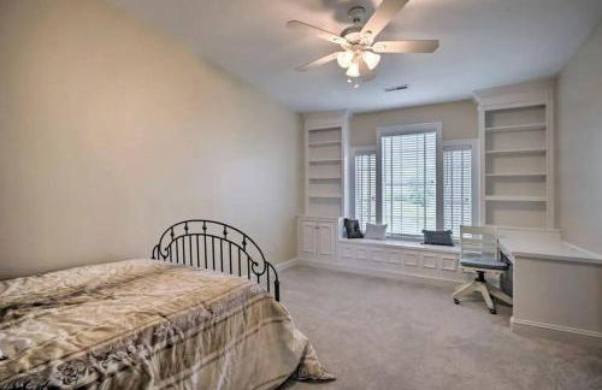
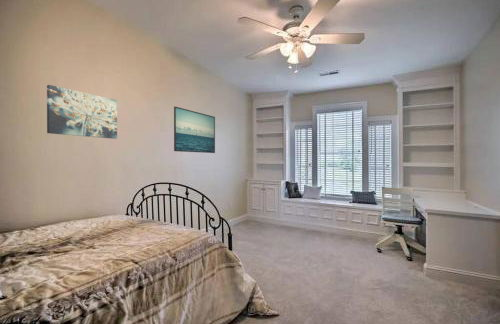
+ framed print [173,106,216,154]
+ wall art [46,84,118,140]
